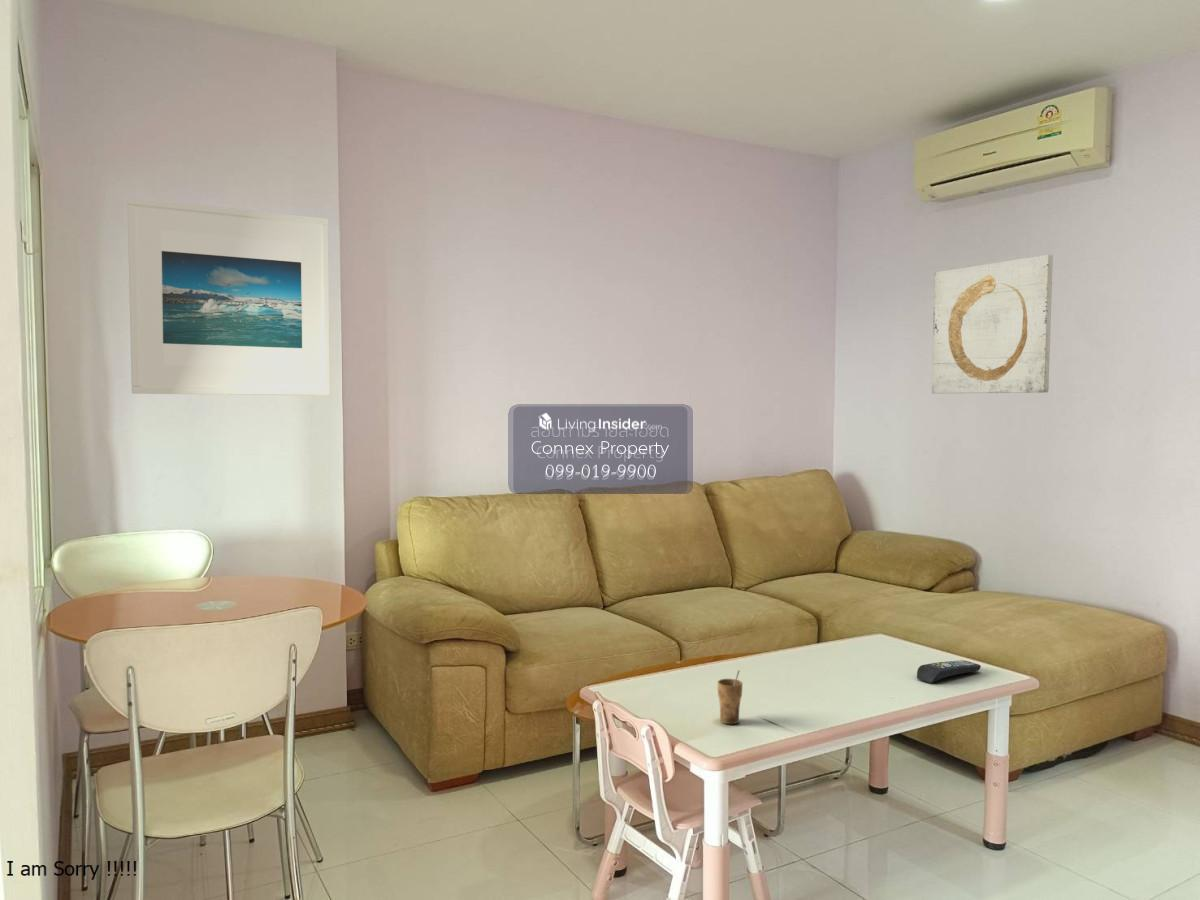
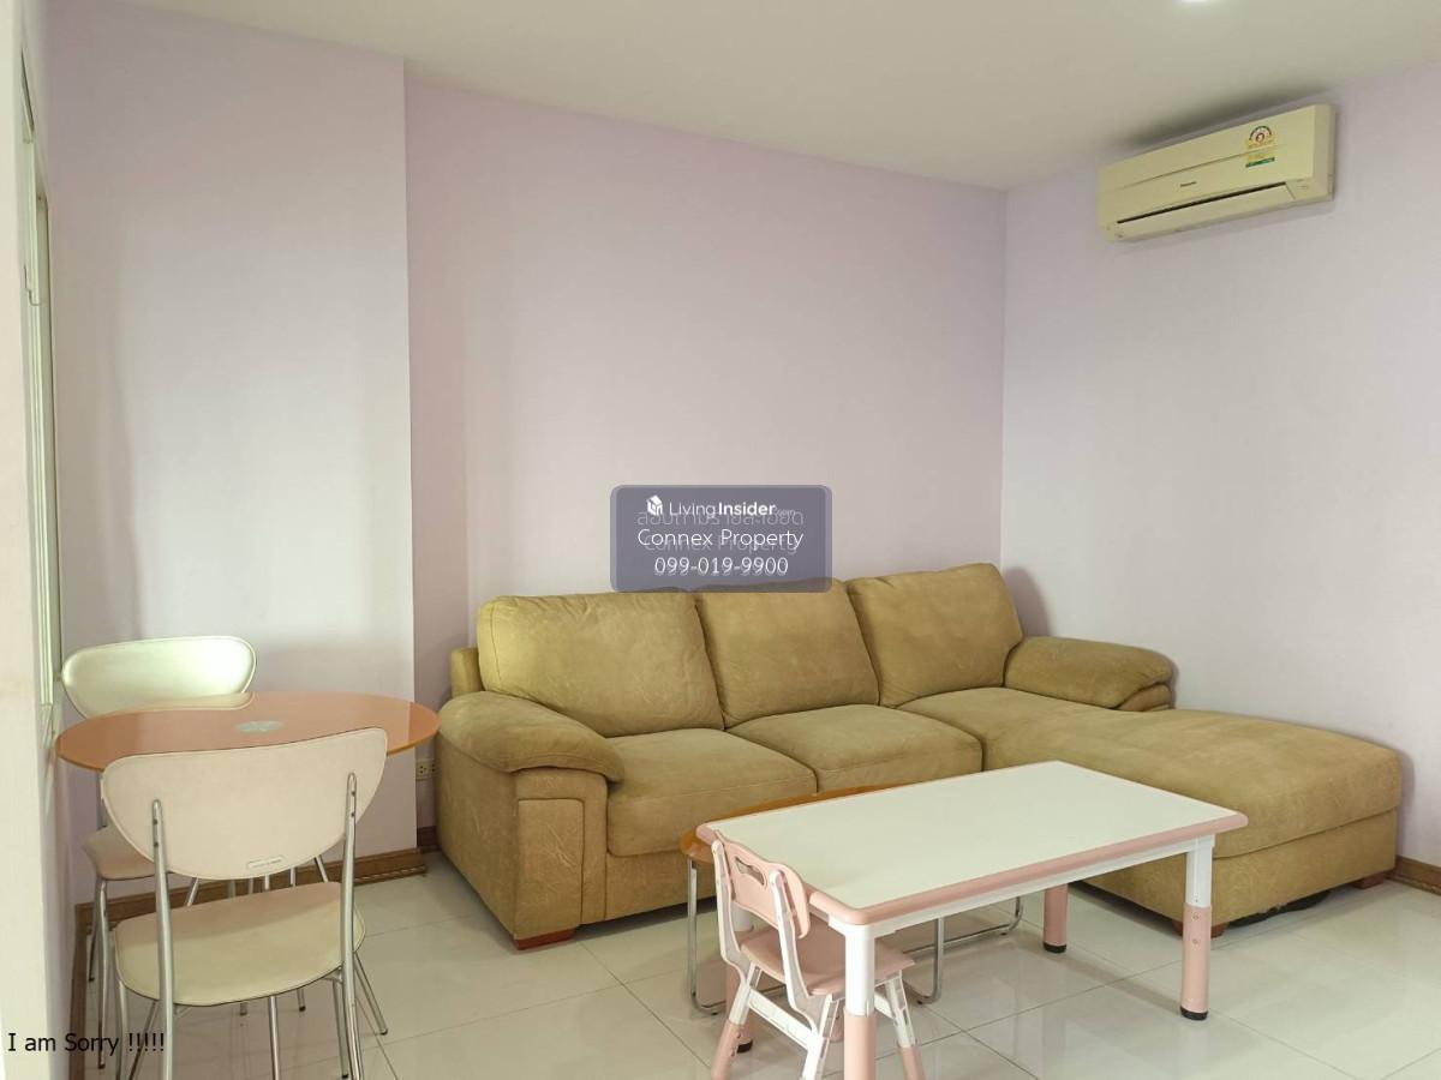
- cup [717,669,744,725]
- remote control [916,659,982,684]
- wall art [931,254,1054,395]
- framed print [126,196,331,396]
